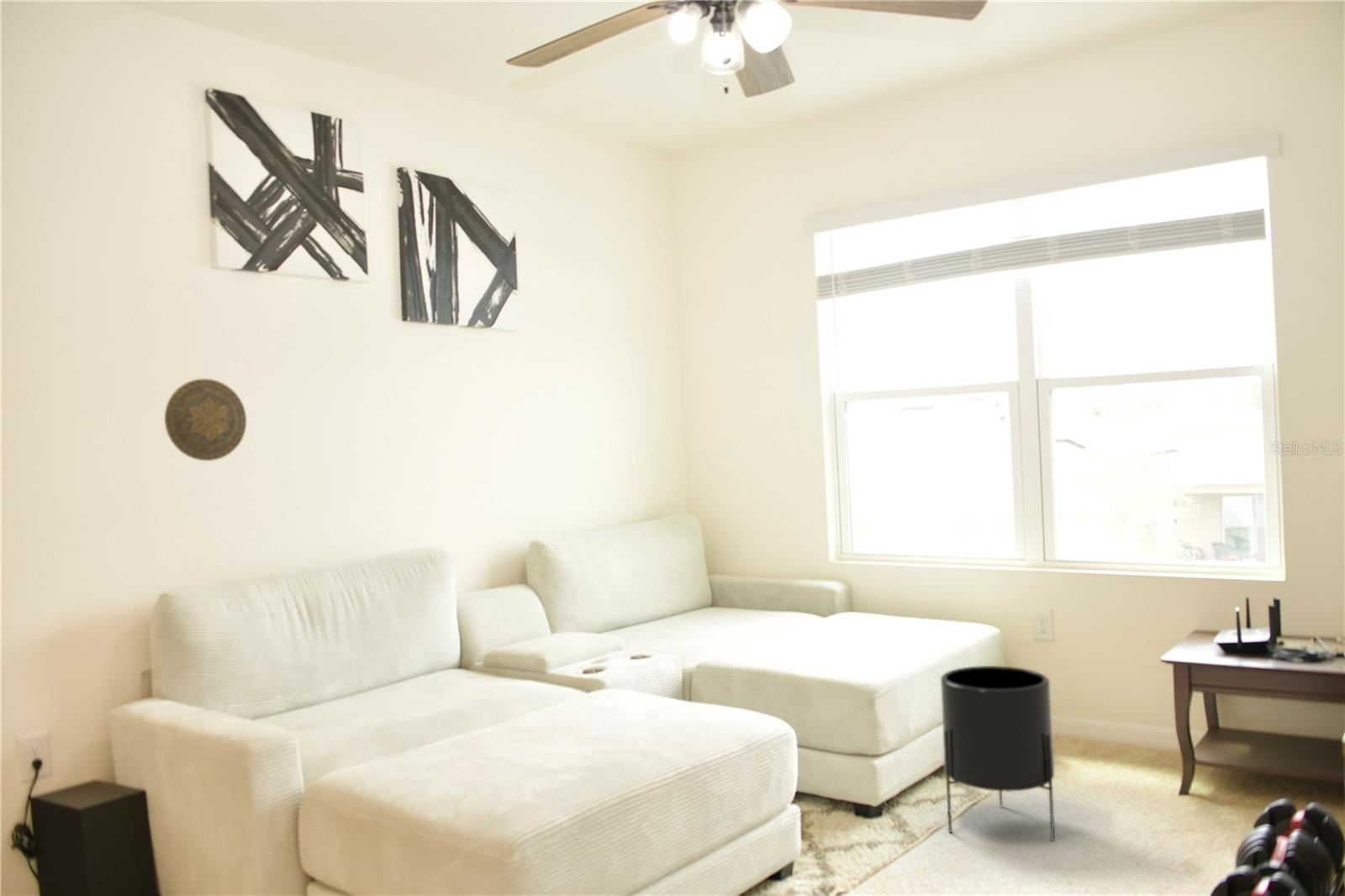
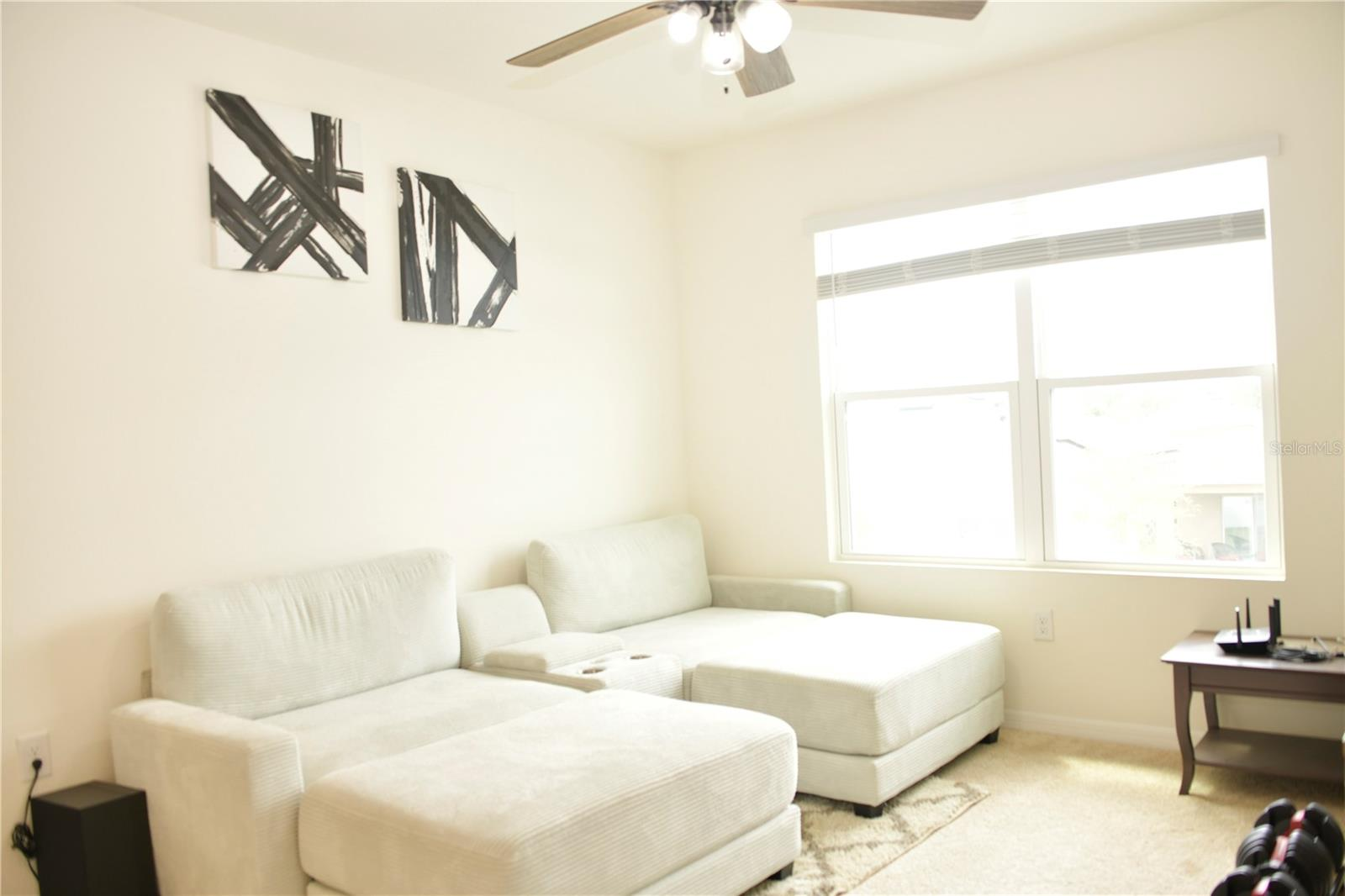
- decorative plate [164,378,247,461]
- planter [940,665,1056,841]
